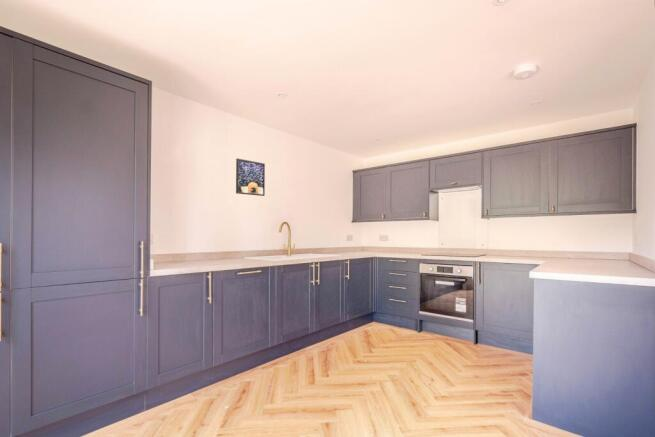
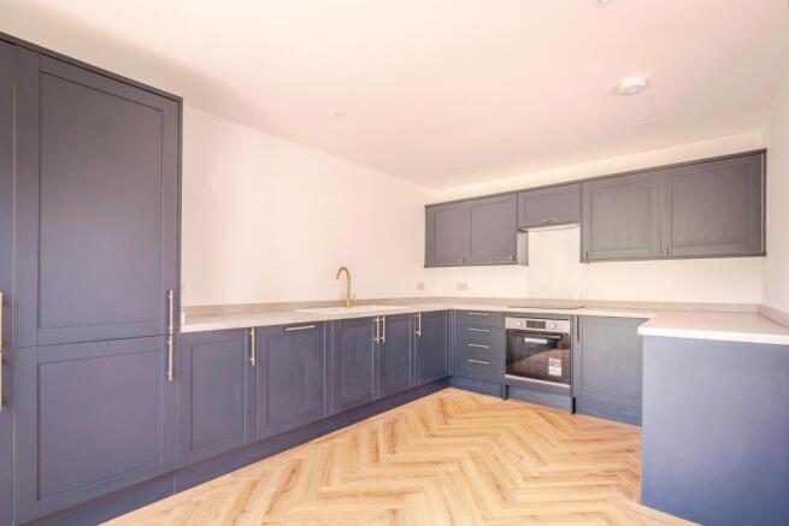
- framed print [235,157,266,197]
